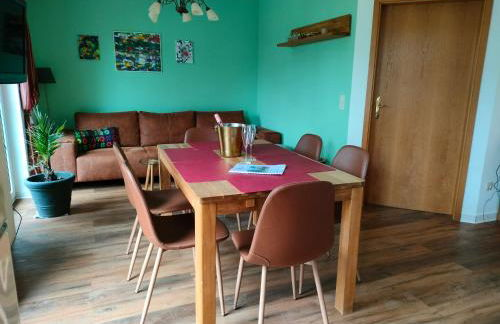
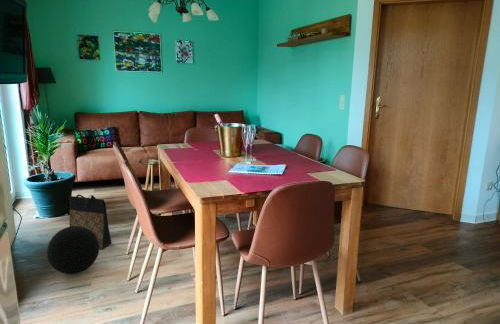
+ decorative ball [46,225,100,275]
+ bag [68,193,113,250]
